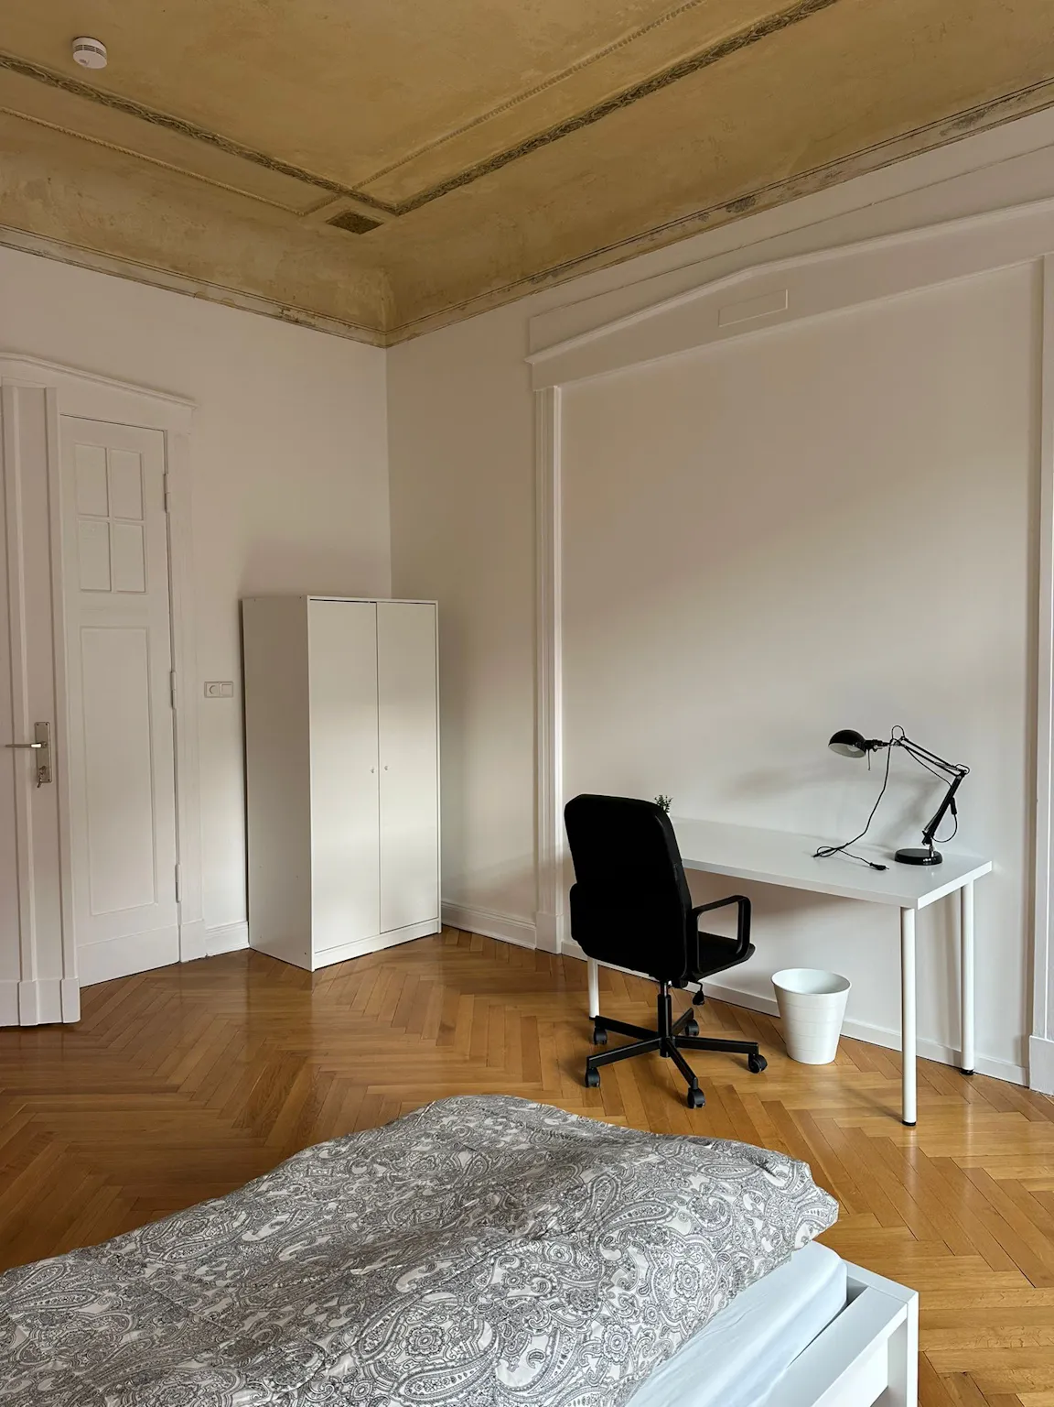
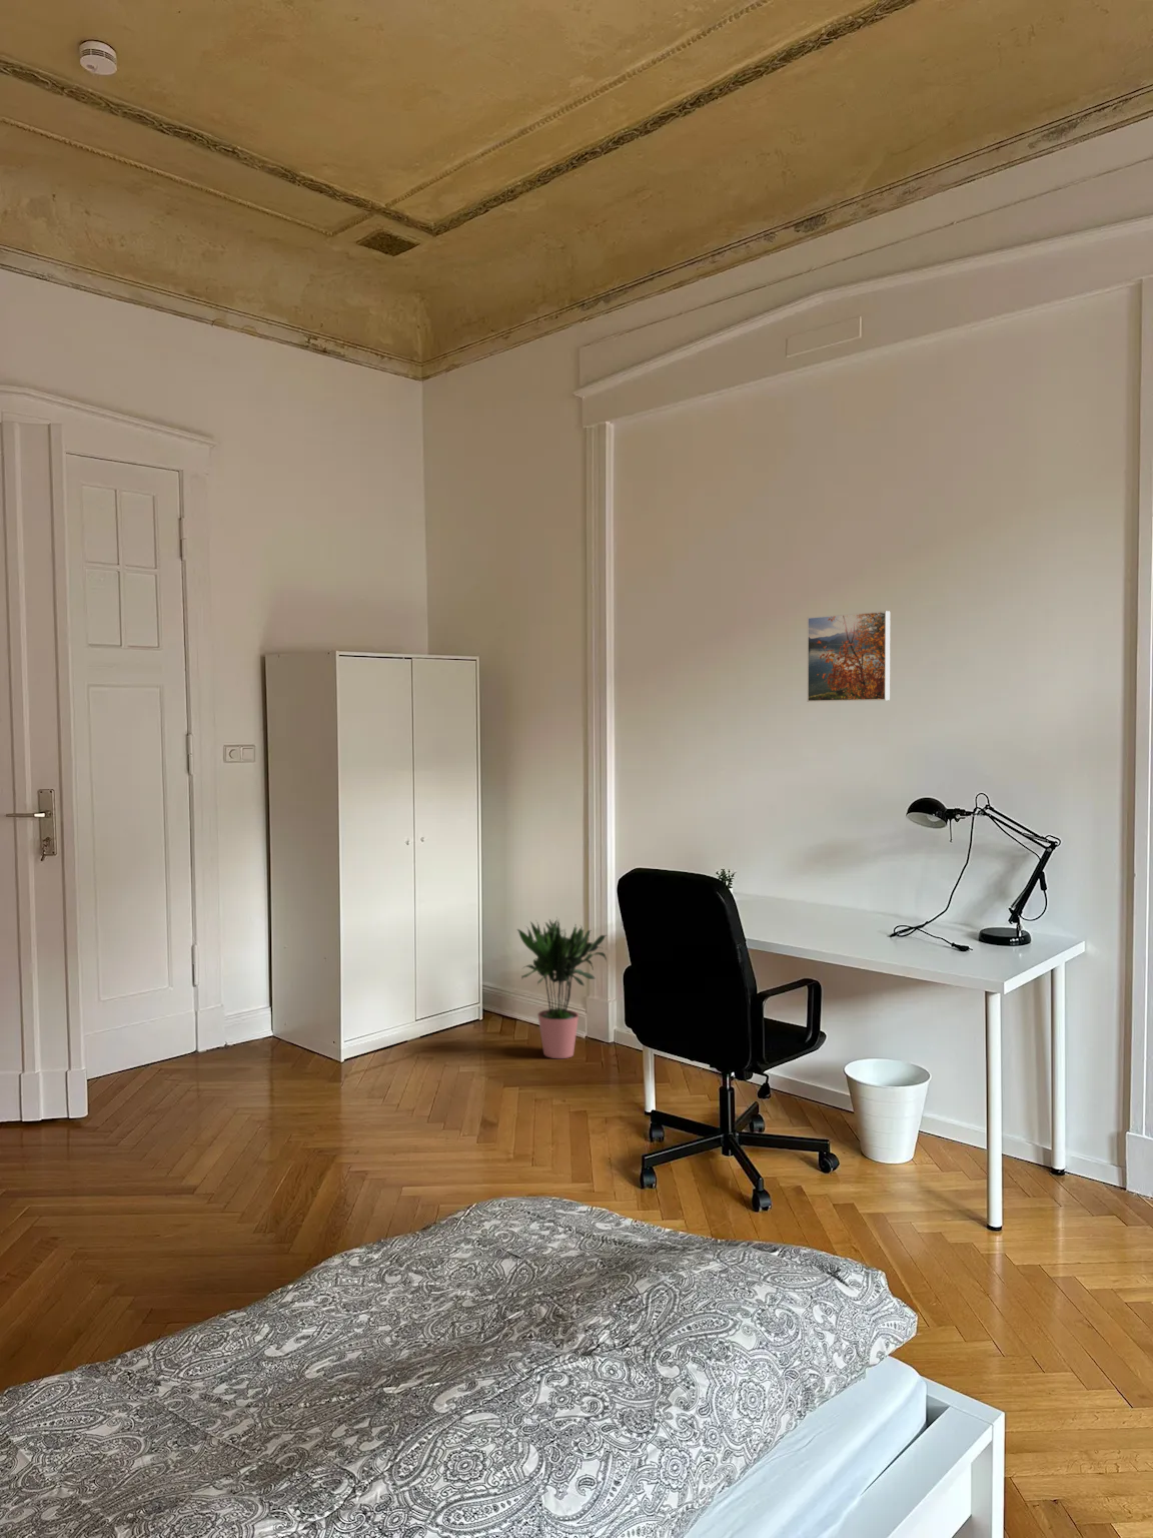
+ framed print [807,610,890,702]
+ potted plant [516,917,608,1060]
